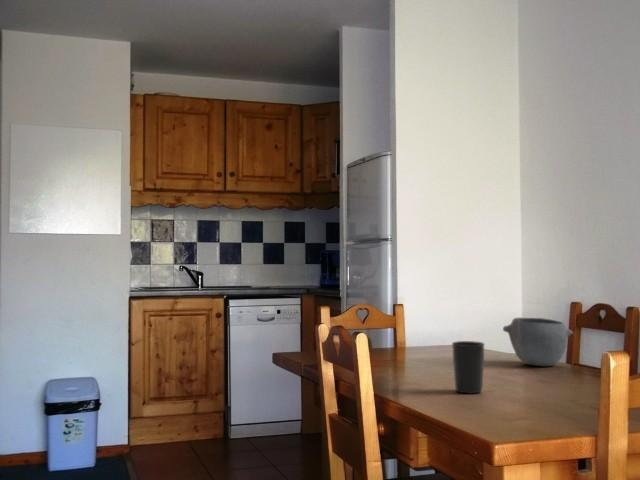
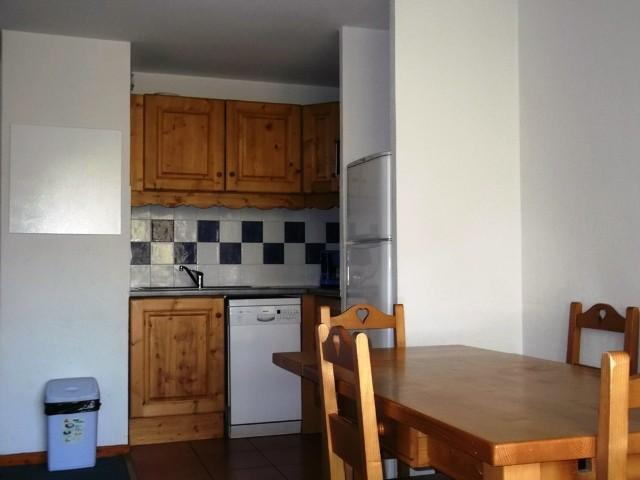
- bowl [502,317,574,367]
- cup [451,340,485,395]
